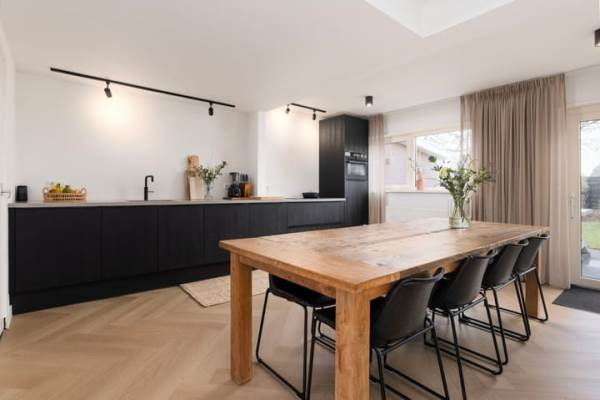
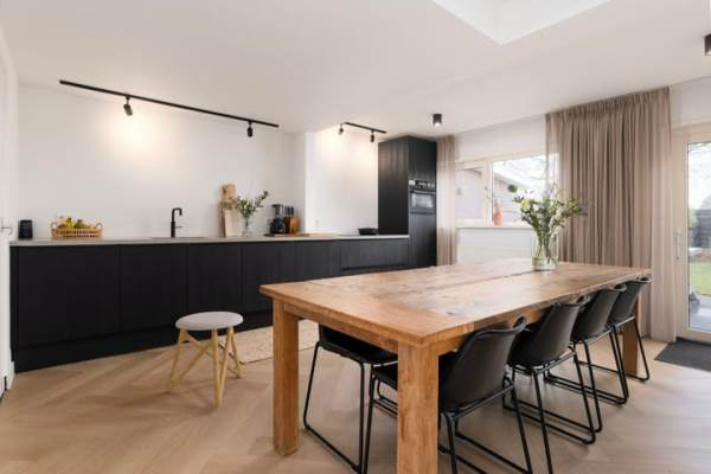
+ stool [165,310,244,409]
